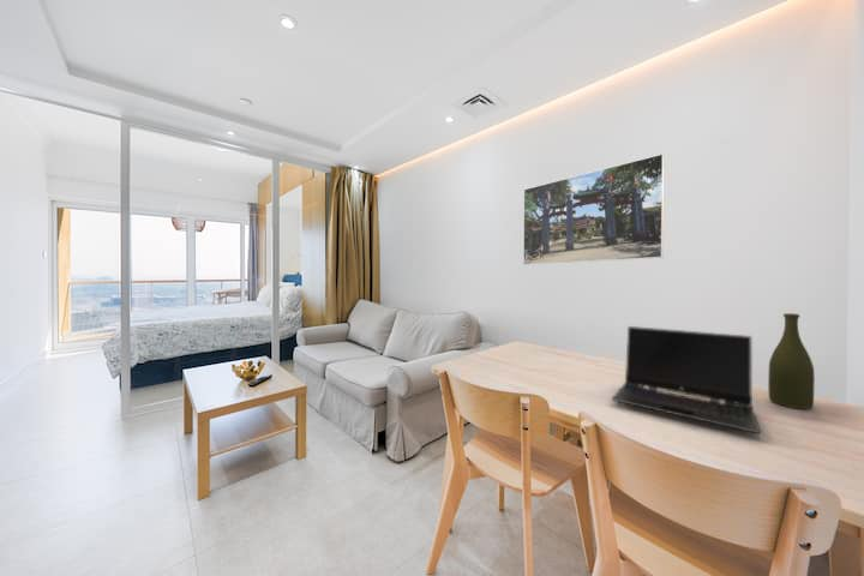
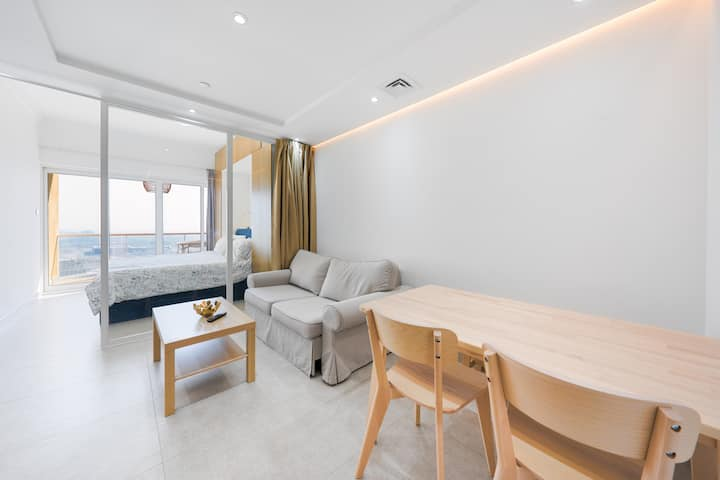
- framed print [522,152,665,266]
- laptop computer [610,325,762,434]
- bottle [767,312,816,410]
